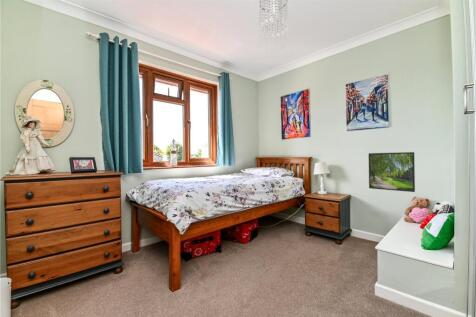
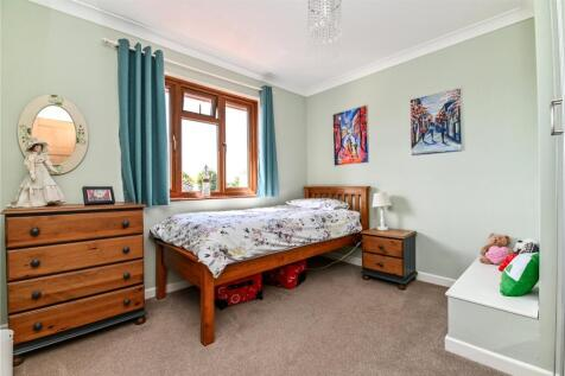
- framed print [368,151,416,193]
